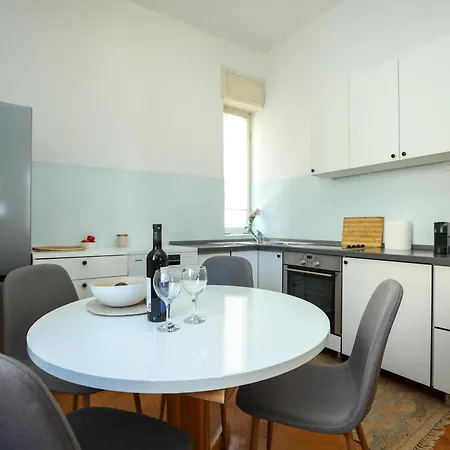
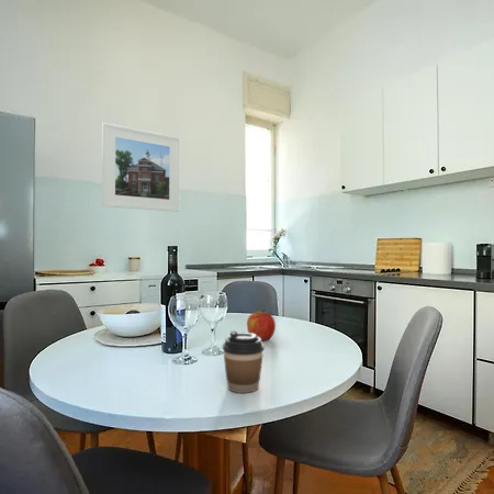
+ coffee cup [222,329,266,394]
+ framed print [101,122,181,213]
+ apple [246,308,277,341]
